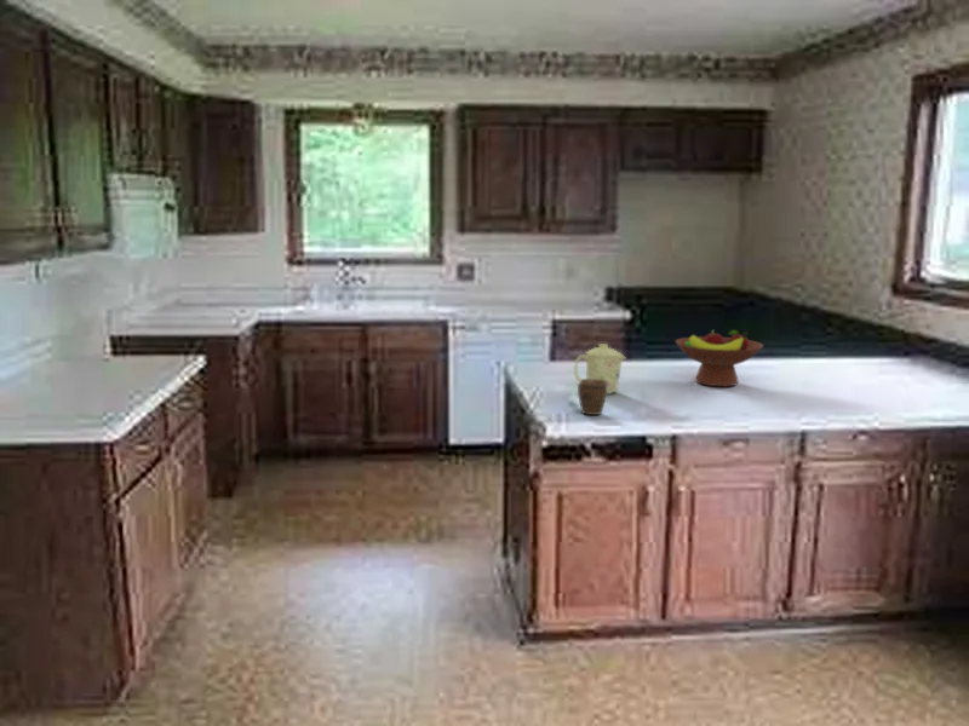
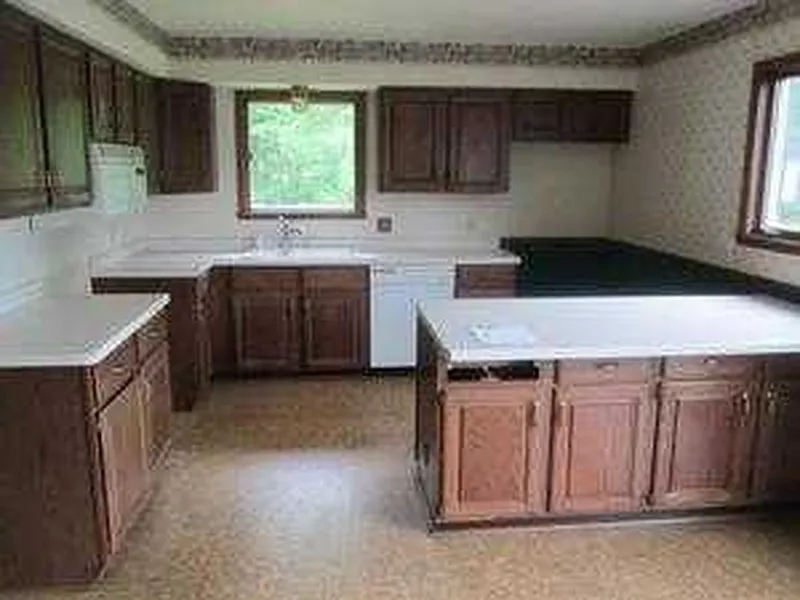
- fruit bowl [675,329,764,387]
- mug [573,342,627,396]
- mug [575,378,609,416]
